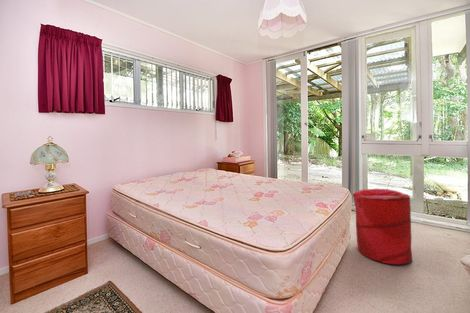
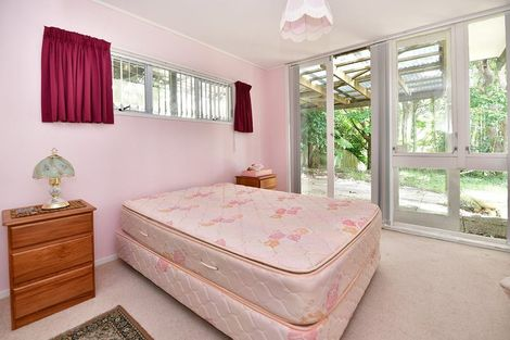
- laundry hamper [352,188,413,266]
